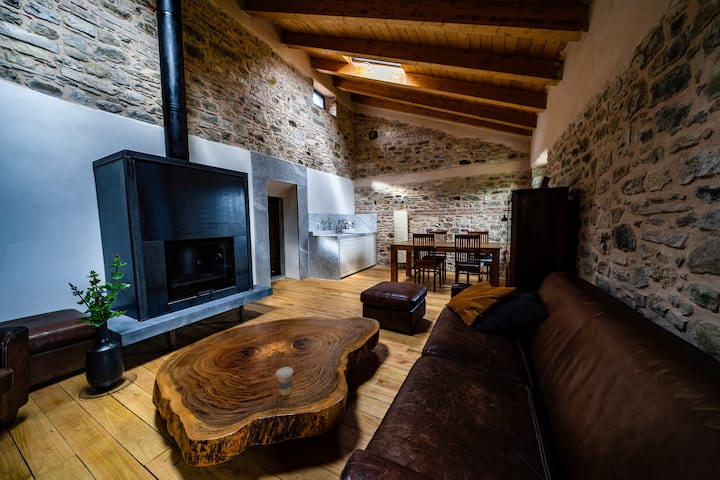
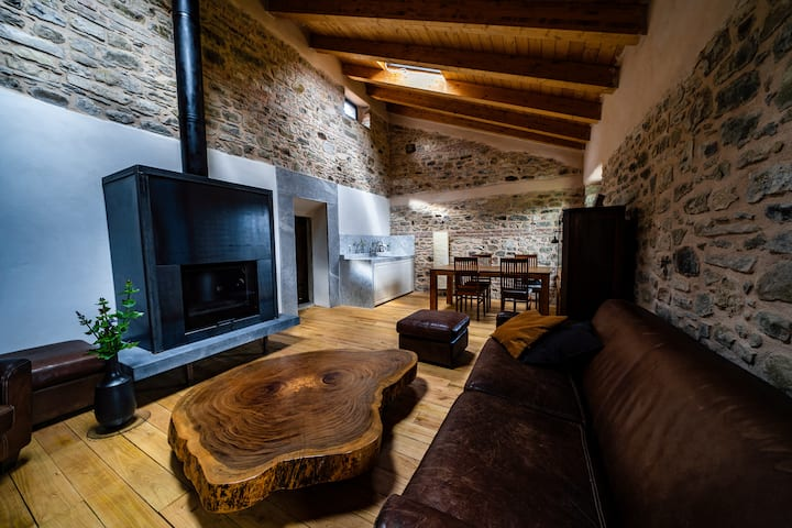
- coffee cup [275,366,294,397]
